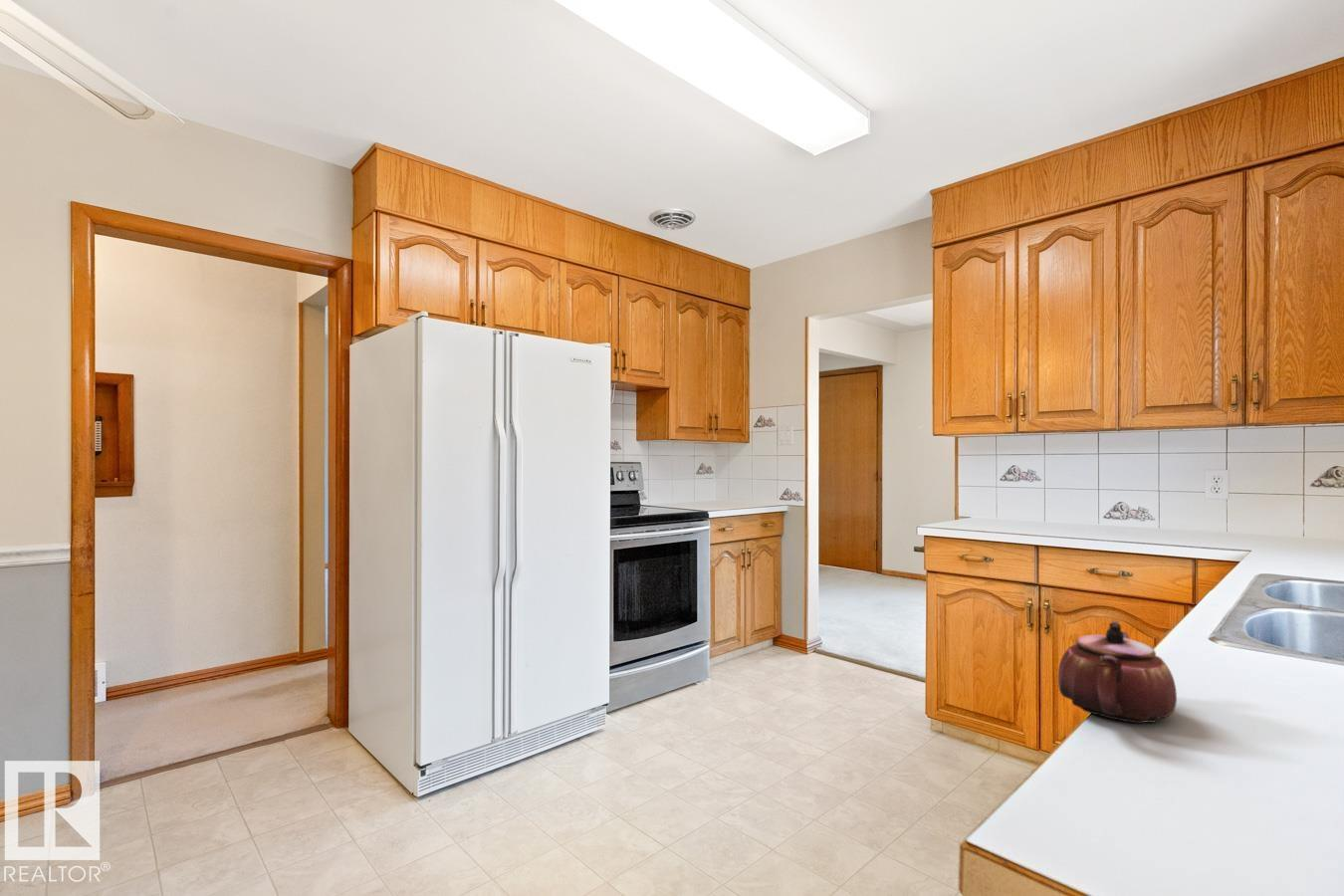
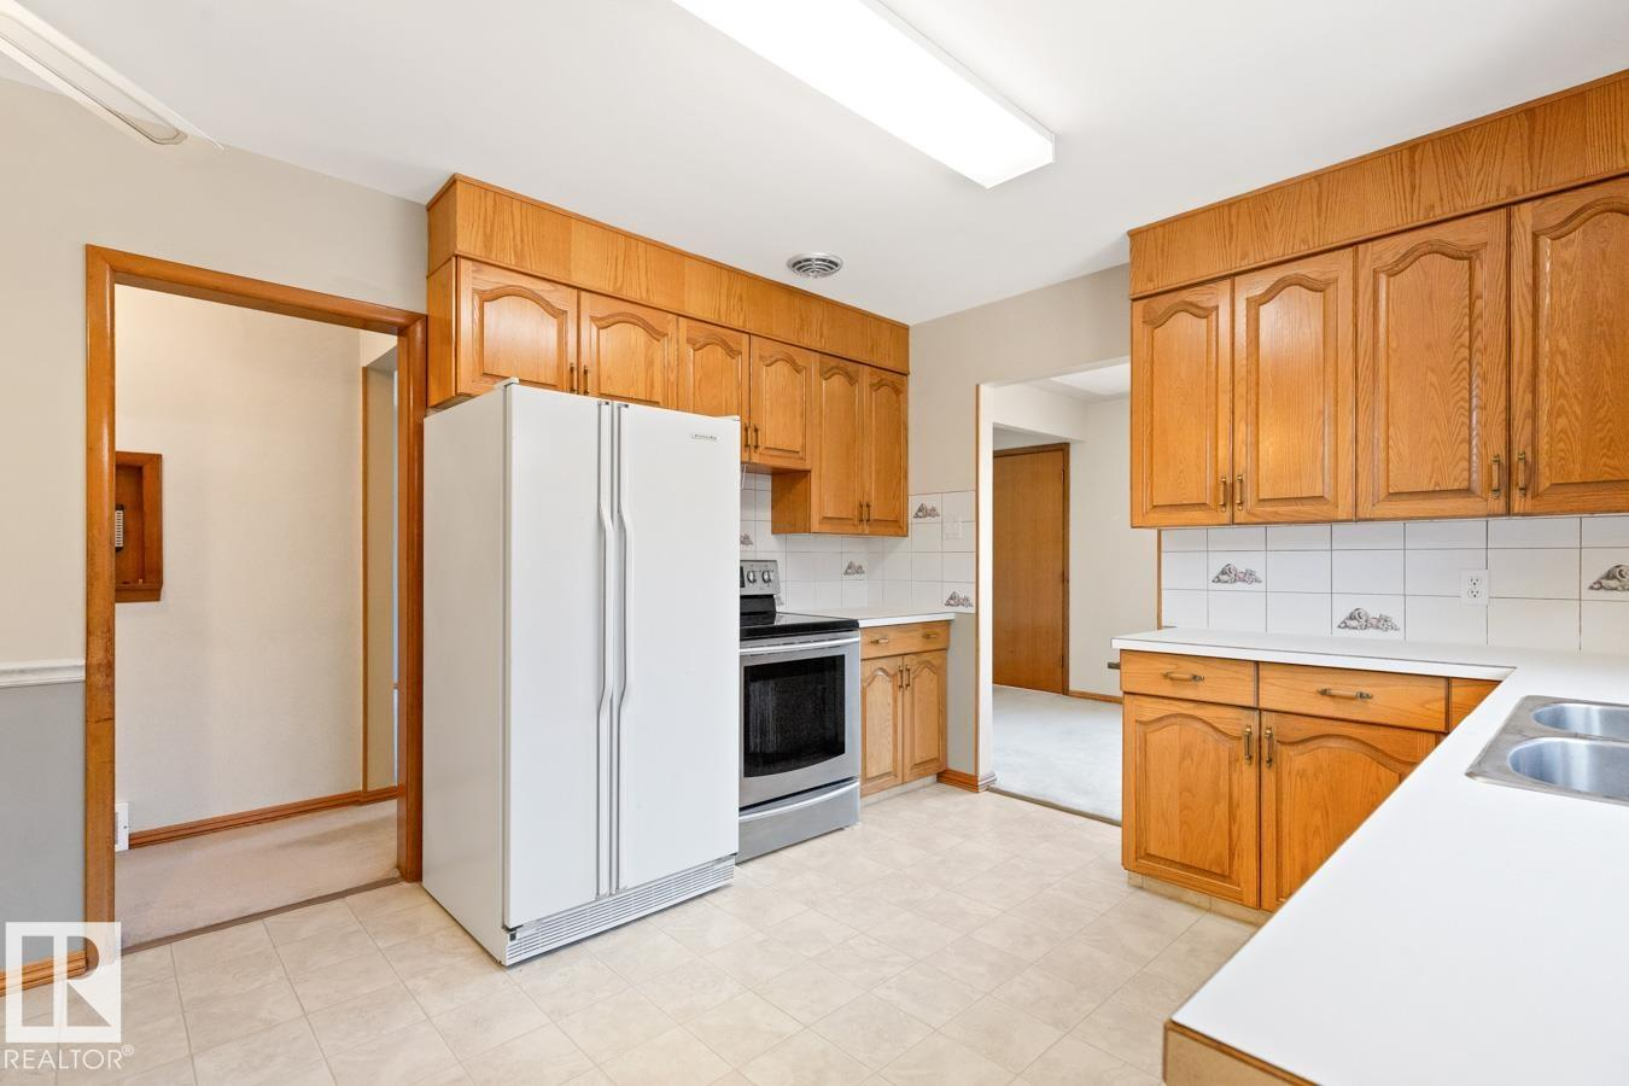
- teapot [1057,619,1178,725]
